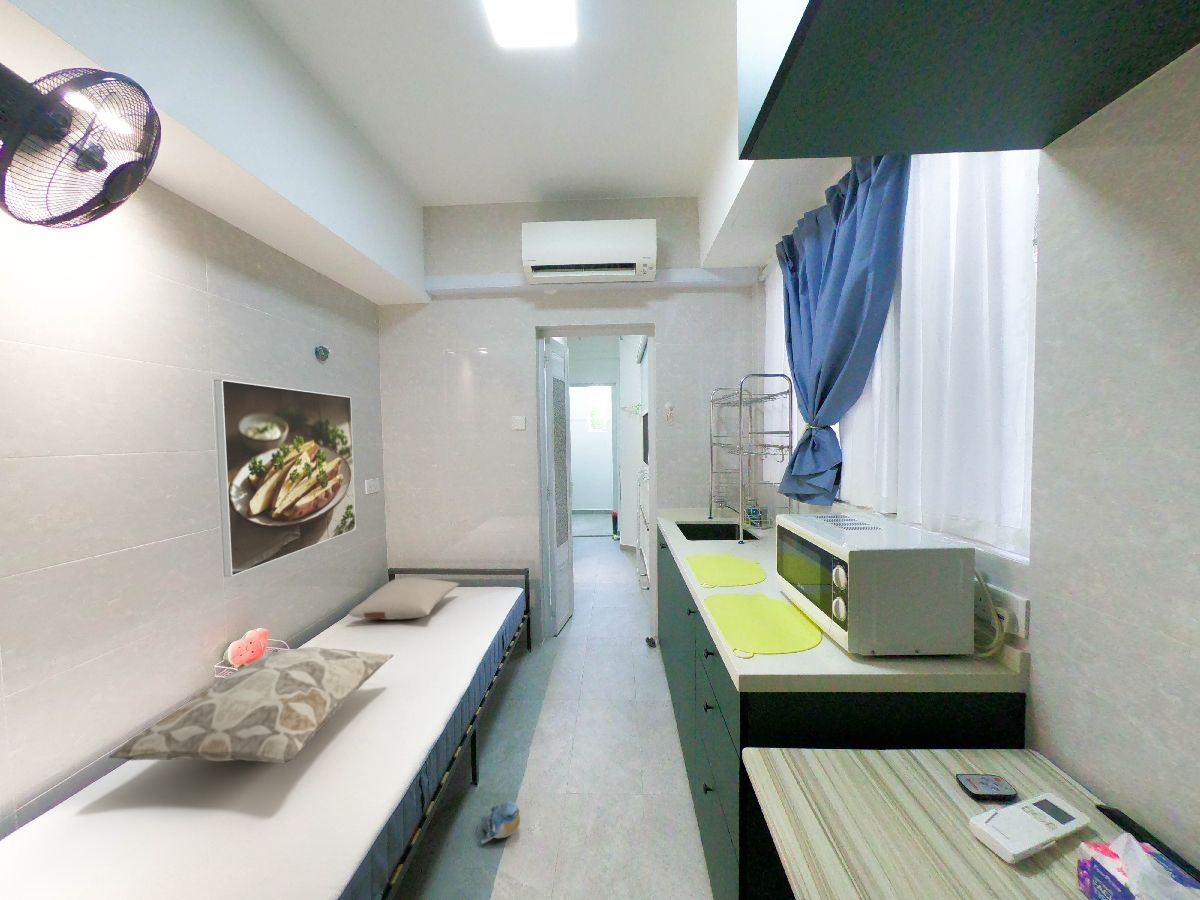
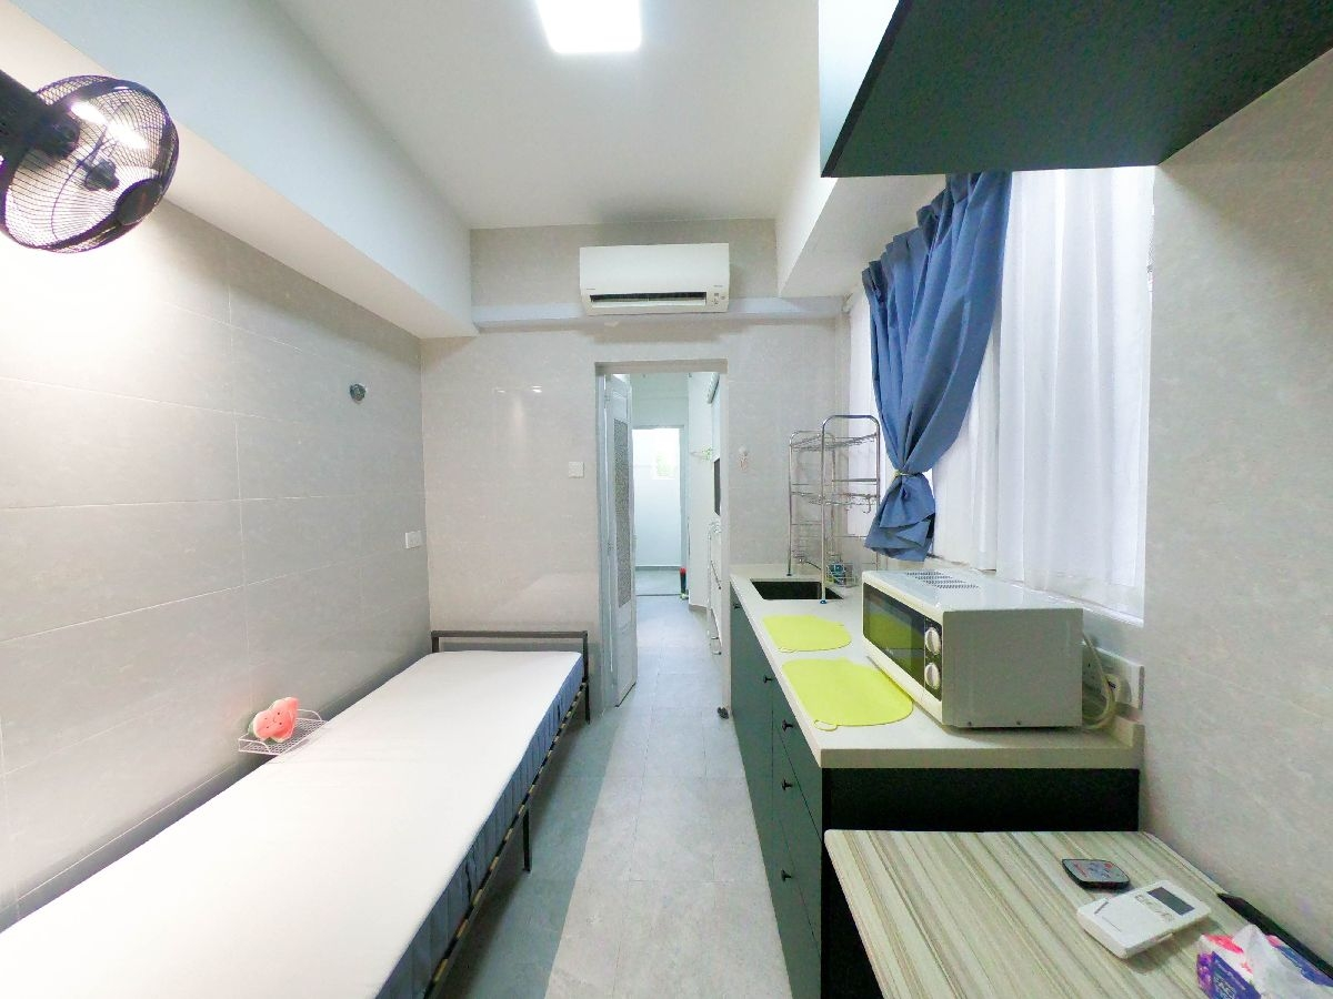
- pillow [348,577,460,621]
- decorative pillow [107,646,395,765]
- plush toy [480,800,521,844]
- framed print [213,379,357,578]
